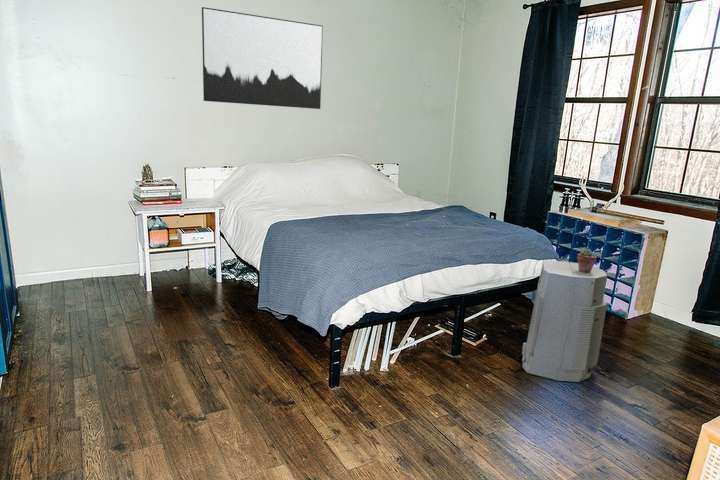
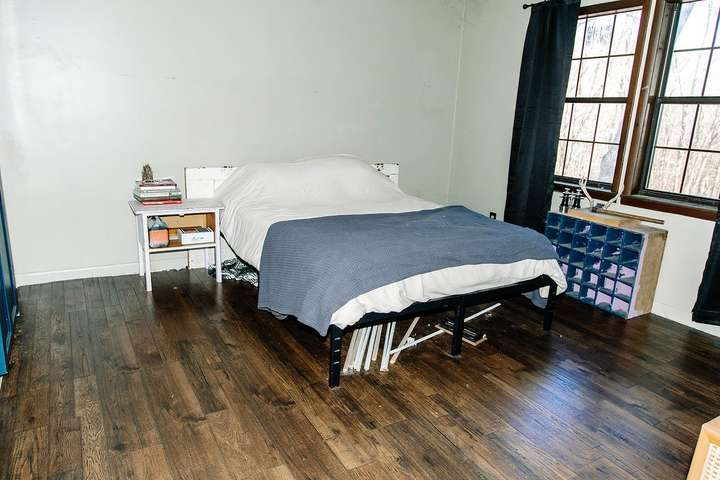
- wall art [201,6,324,110]
- air purifier [521,259,608,383]
- potted succulent [576,247,598,273]
